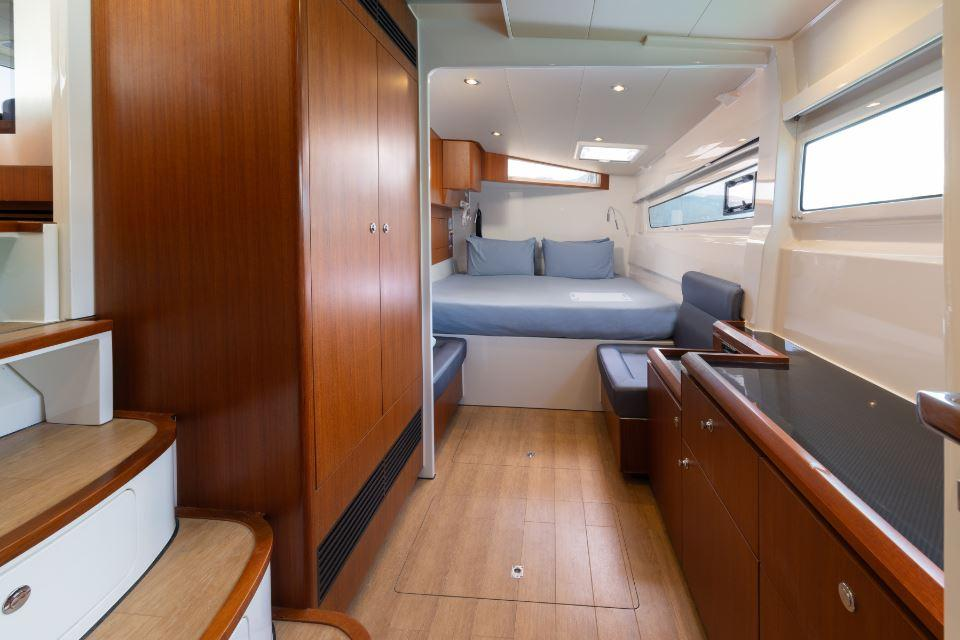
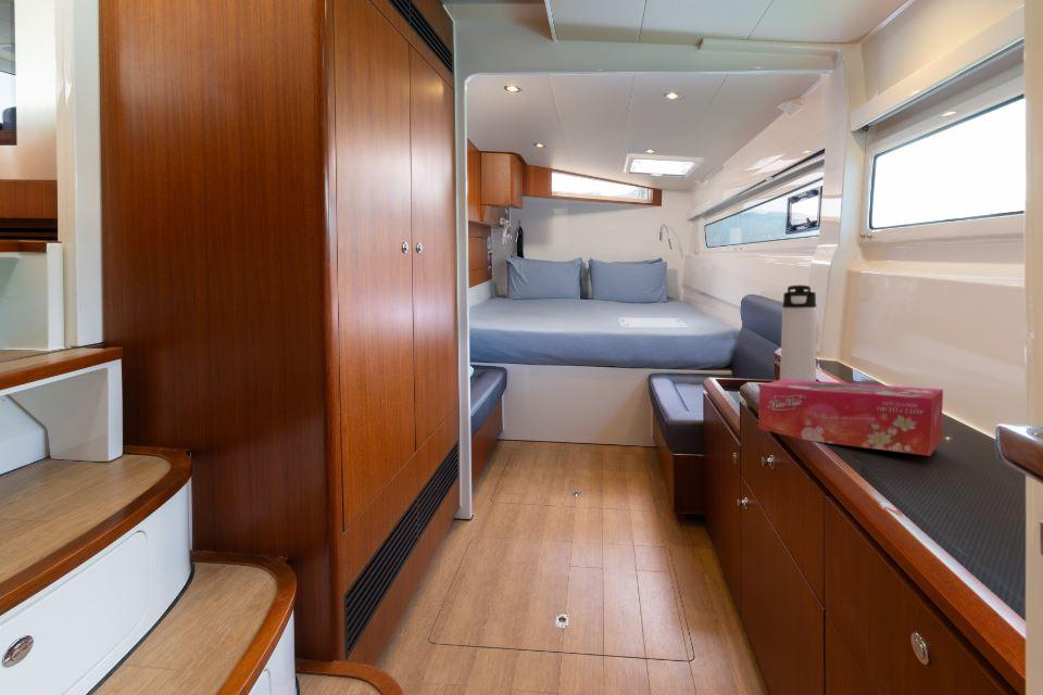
+ tissue box [757,379,944,457]
+ thermos bottle [779,285,817,381]
